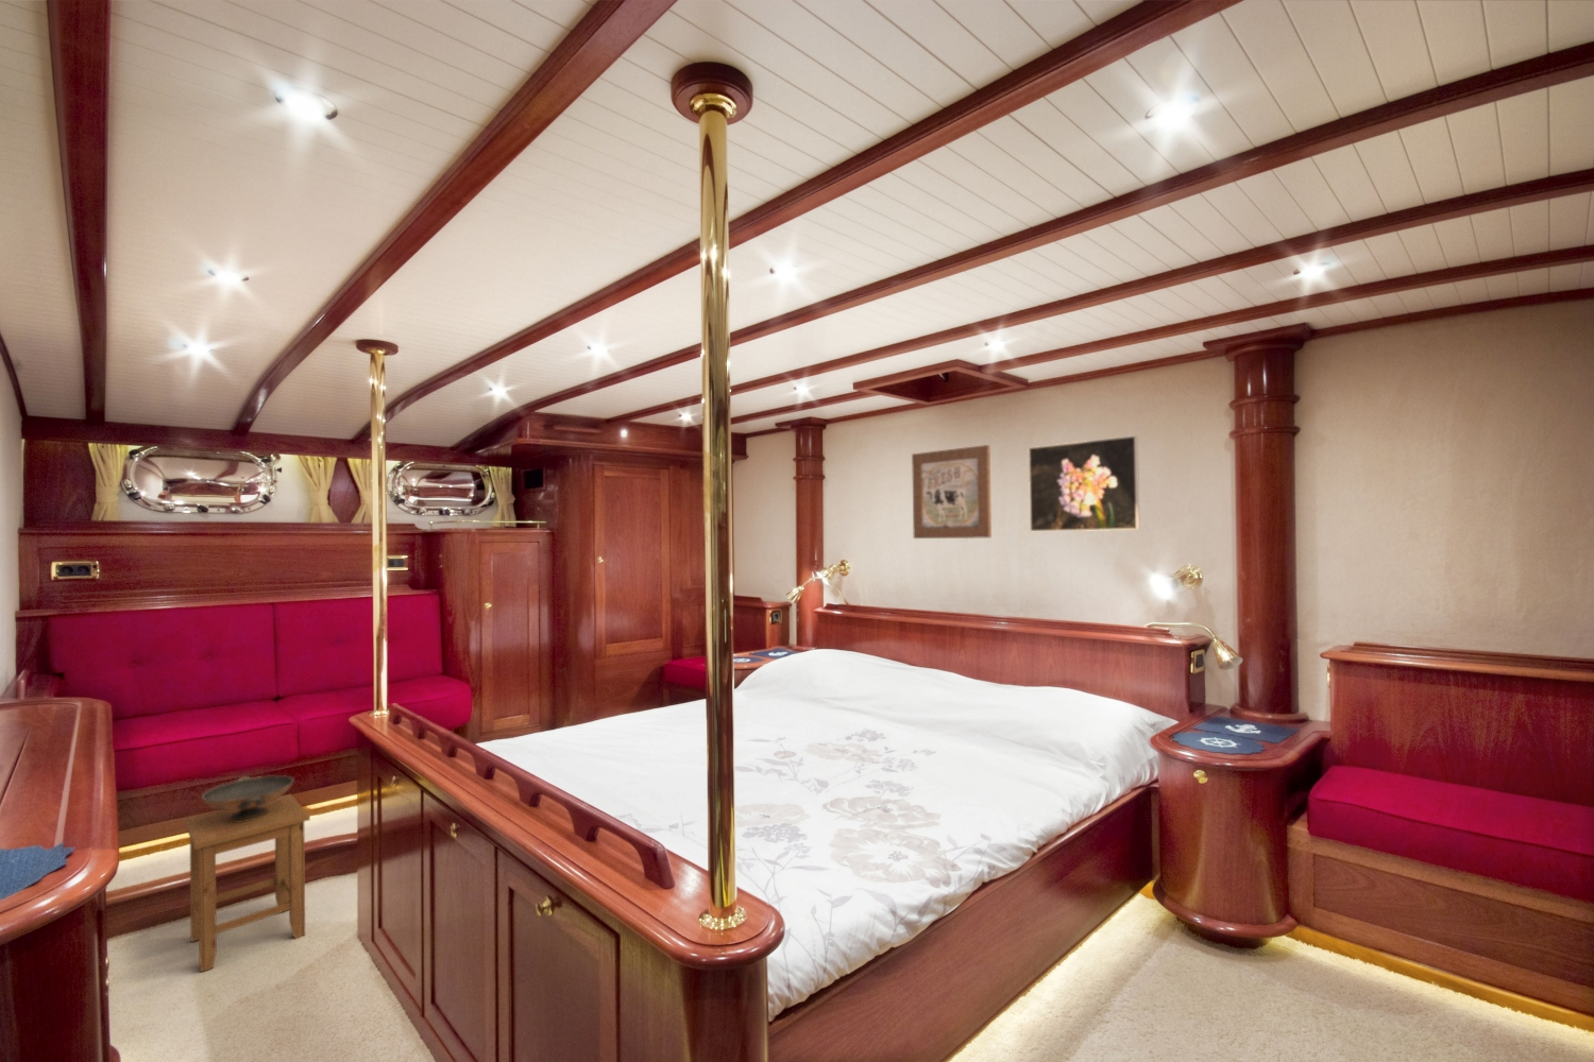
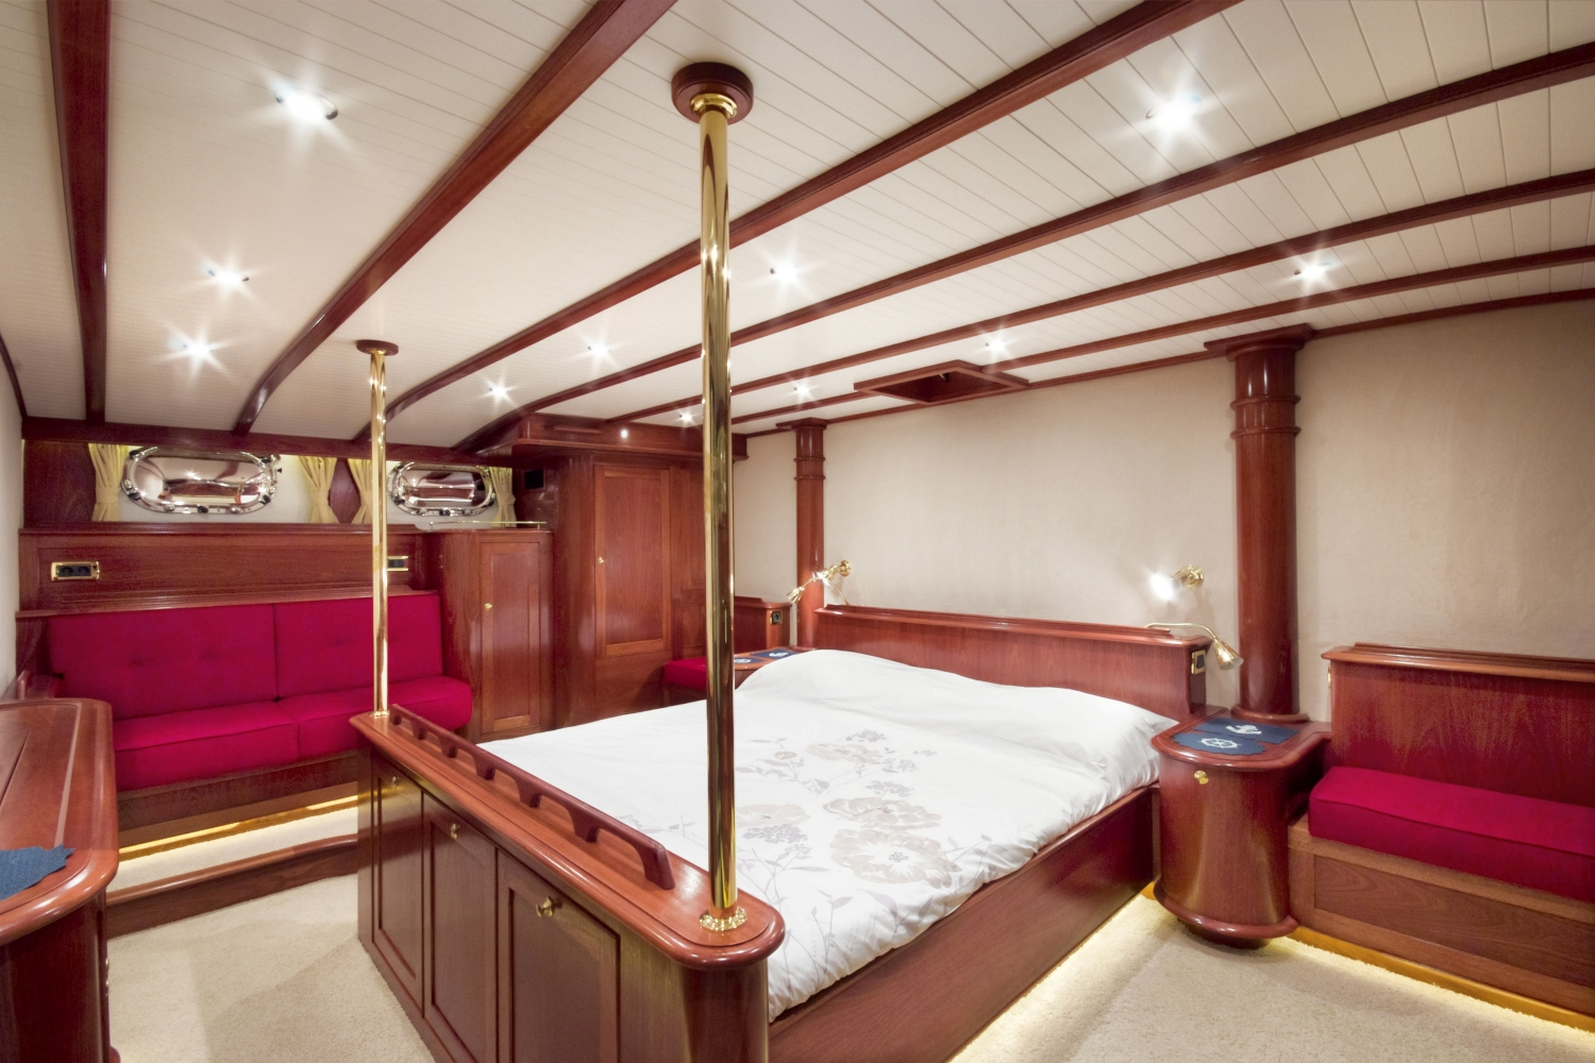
- wall art [911,444,993,539]
- stool [183,793,312,973]
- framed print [1027,434,1140,532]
- decorative bowl [200,774,294,823]
